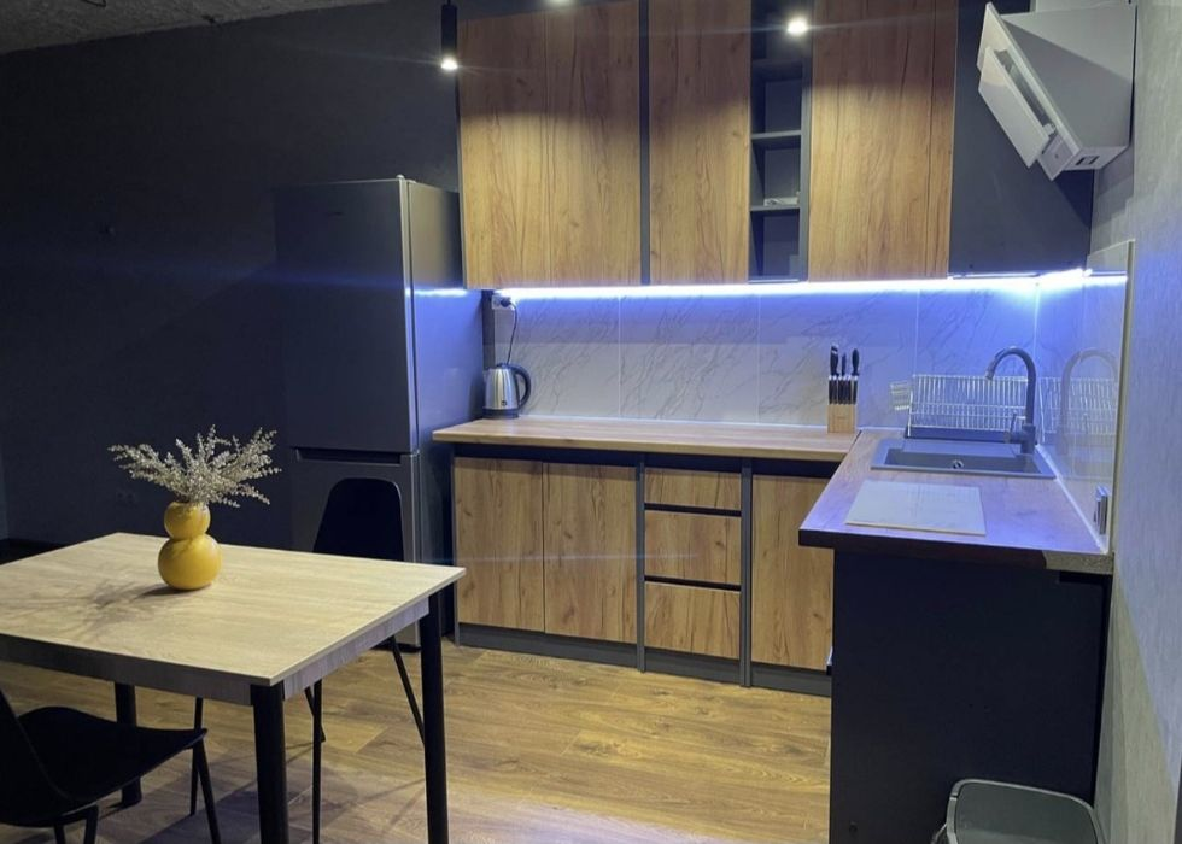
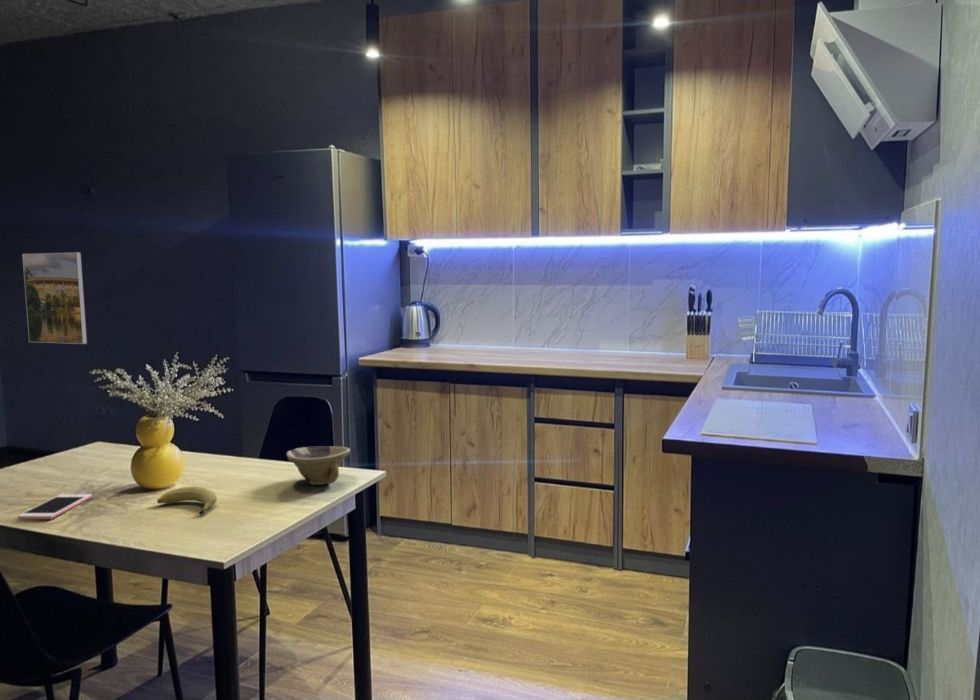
+ bowl [285,445,351,486]
+ fruit [156,486,218,516]
+ cell phone [16,493,93,520]
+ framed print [21,251,88,345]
